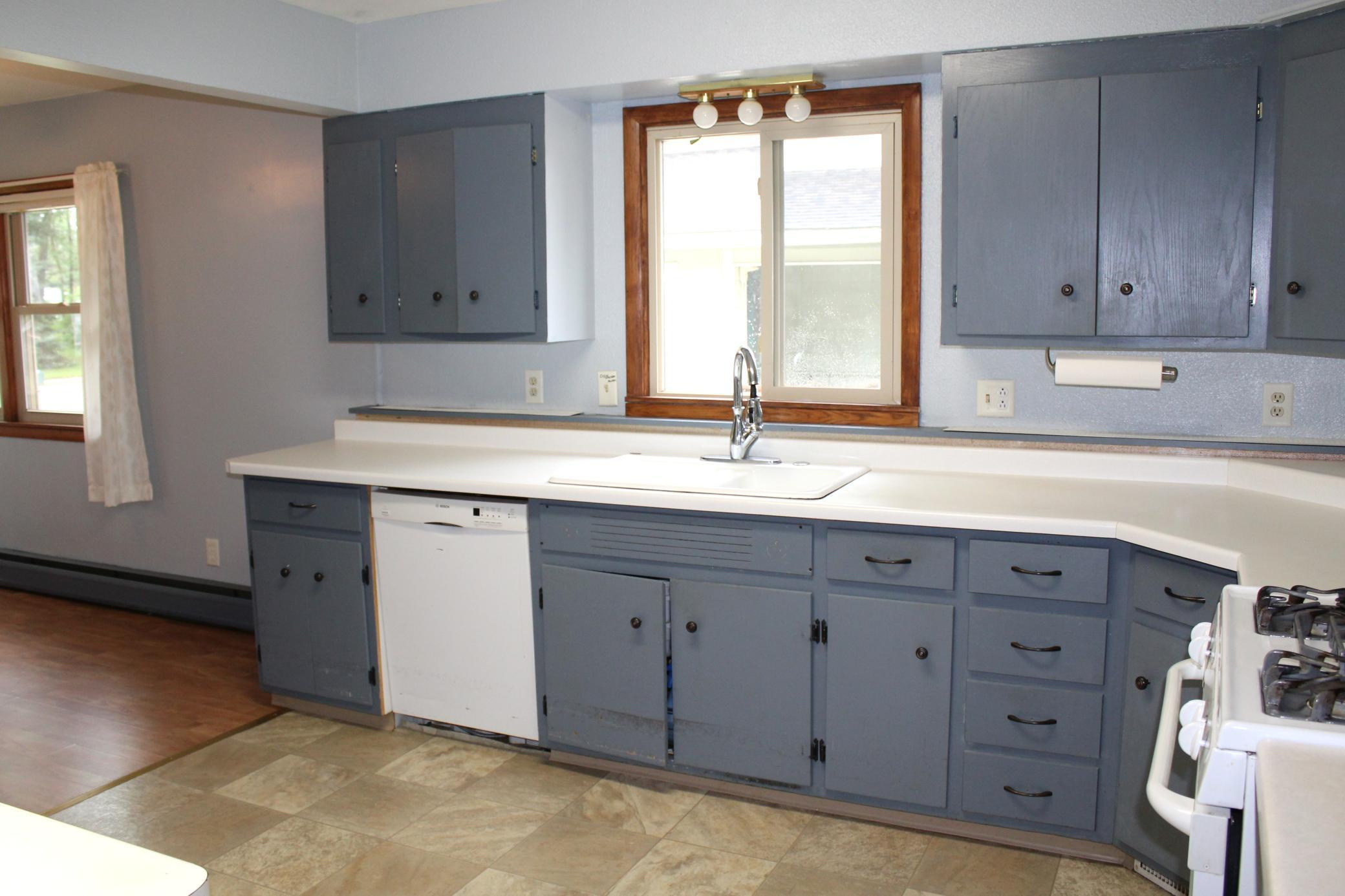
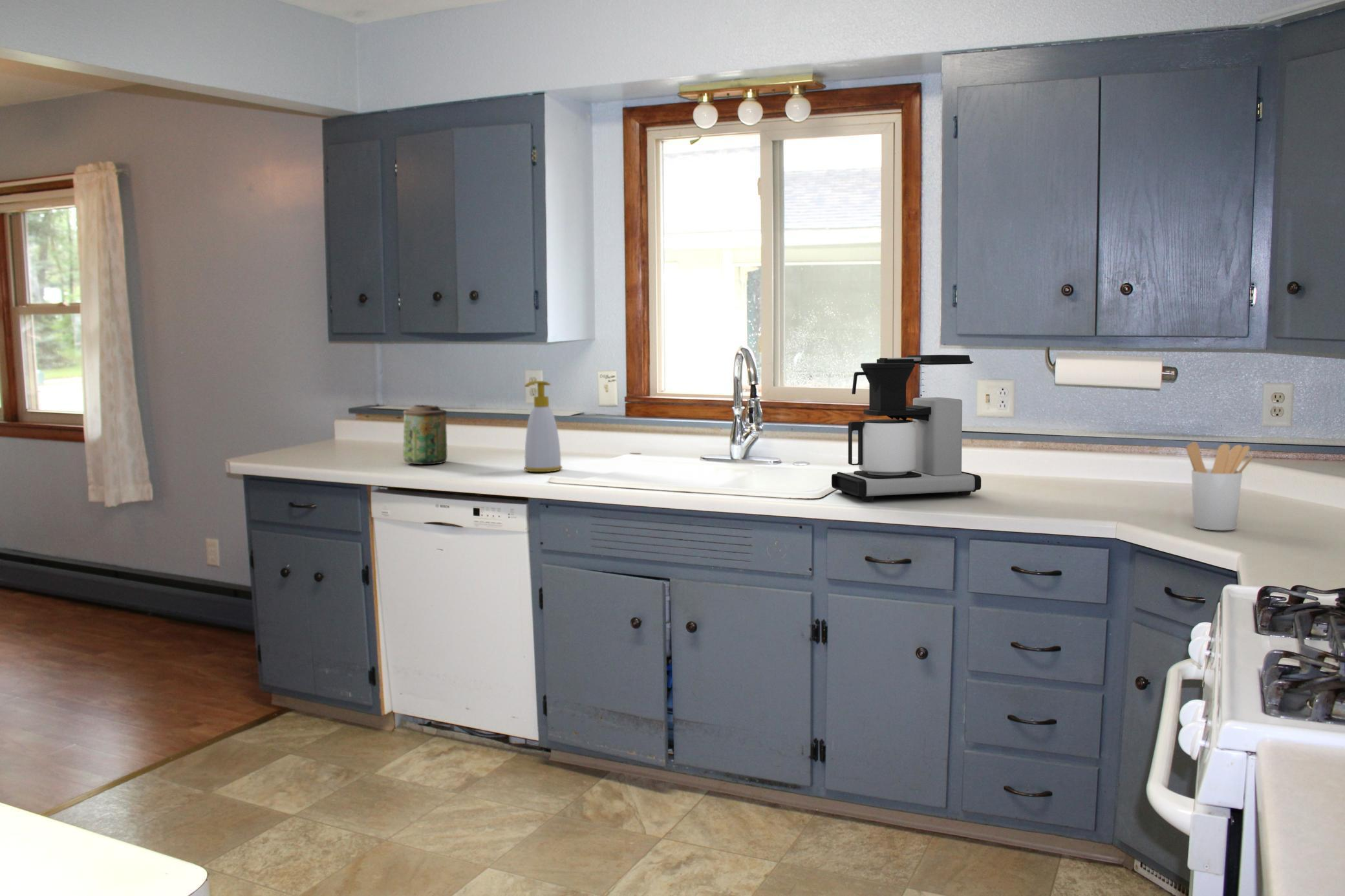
+ soap bottle [523,380,563,473]
+ canister [402,404,448,465]
+ utensil holder [1186,441,1254,531]
+ coffee maker [831,354,982,502]
